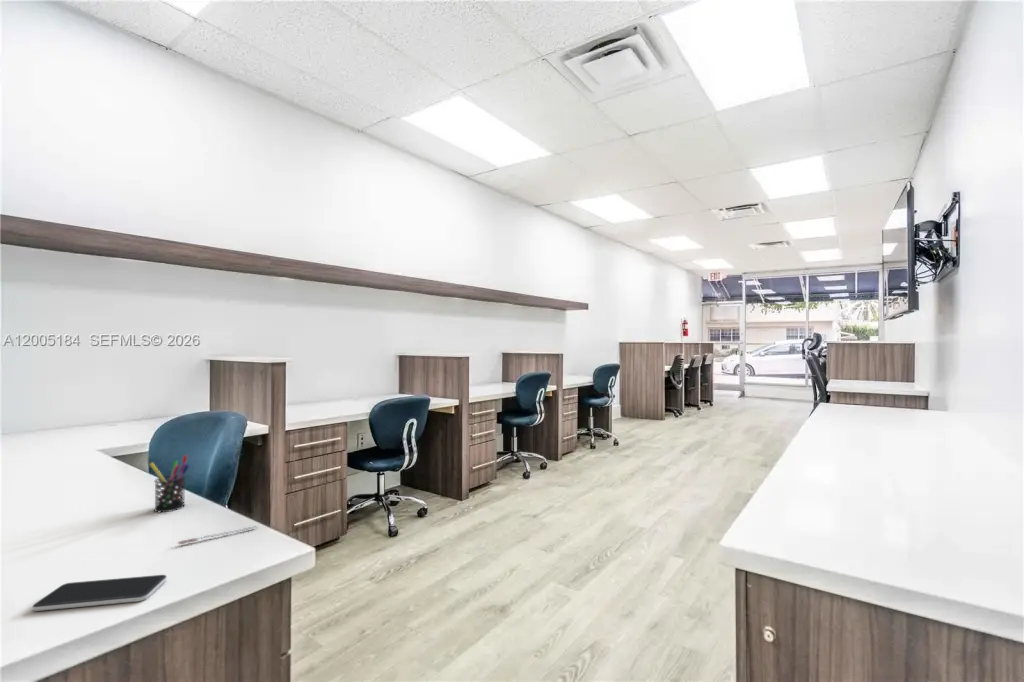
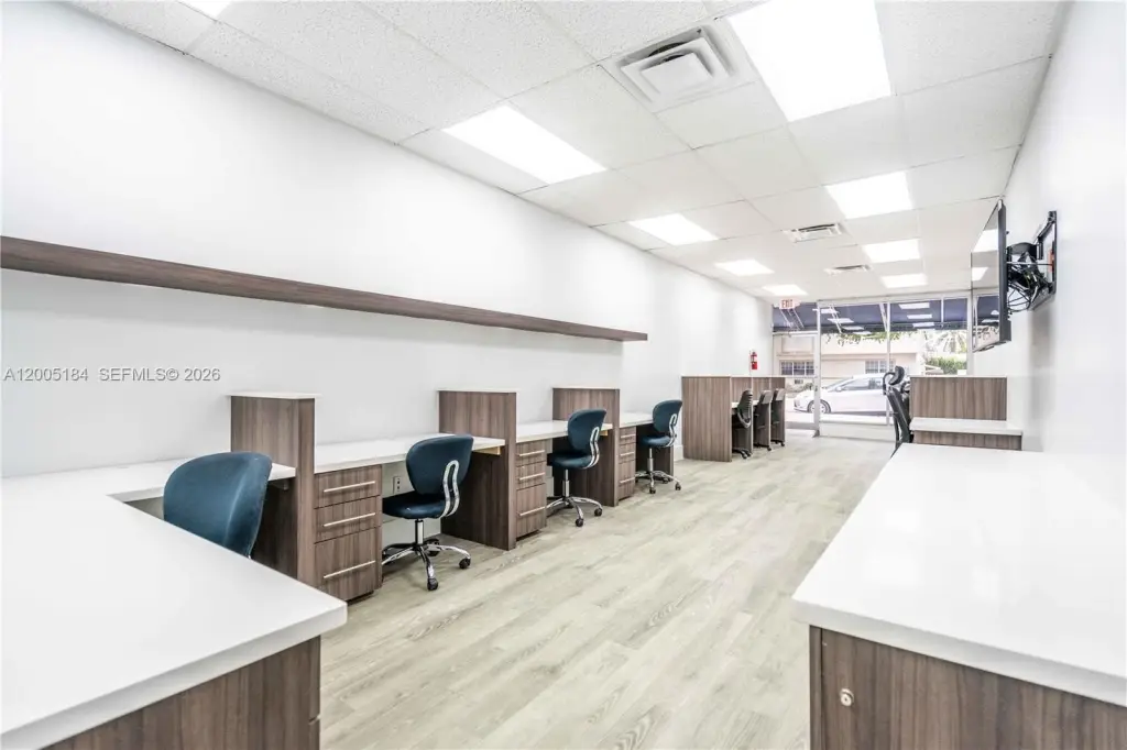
- pen [177,525,259,545]
- smartphone [32,574,168,612]
- pen holder [148,454,190,513]
